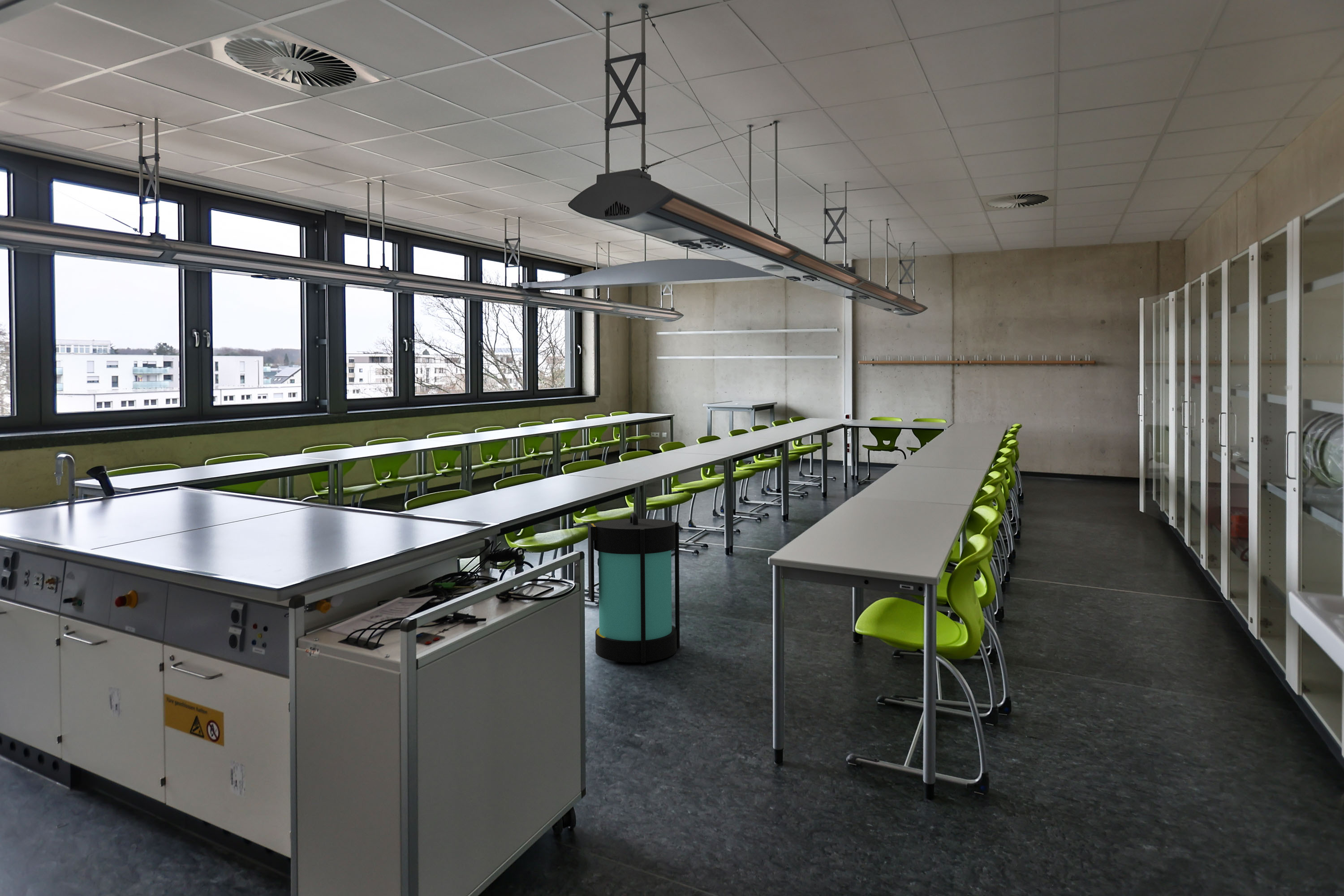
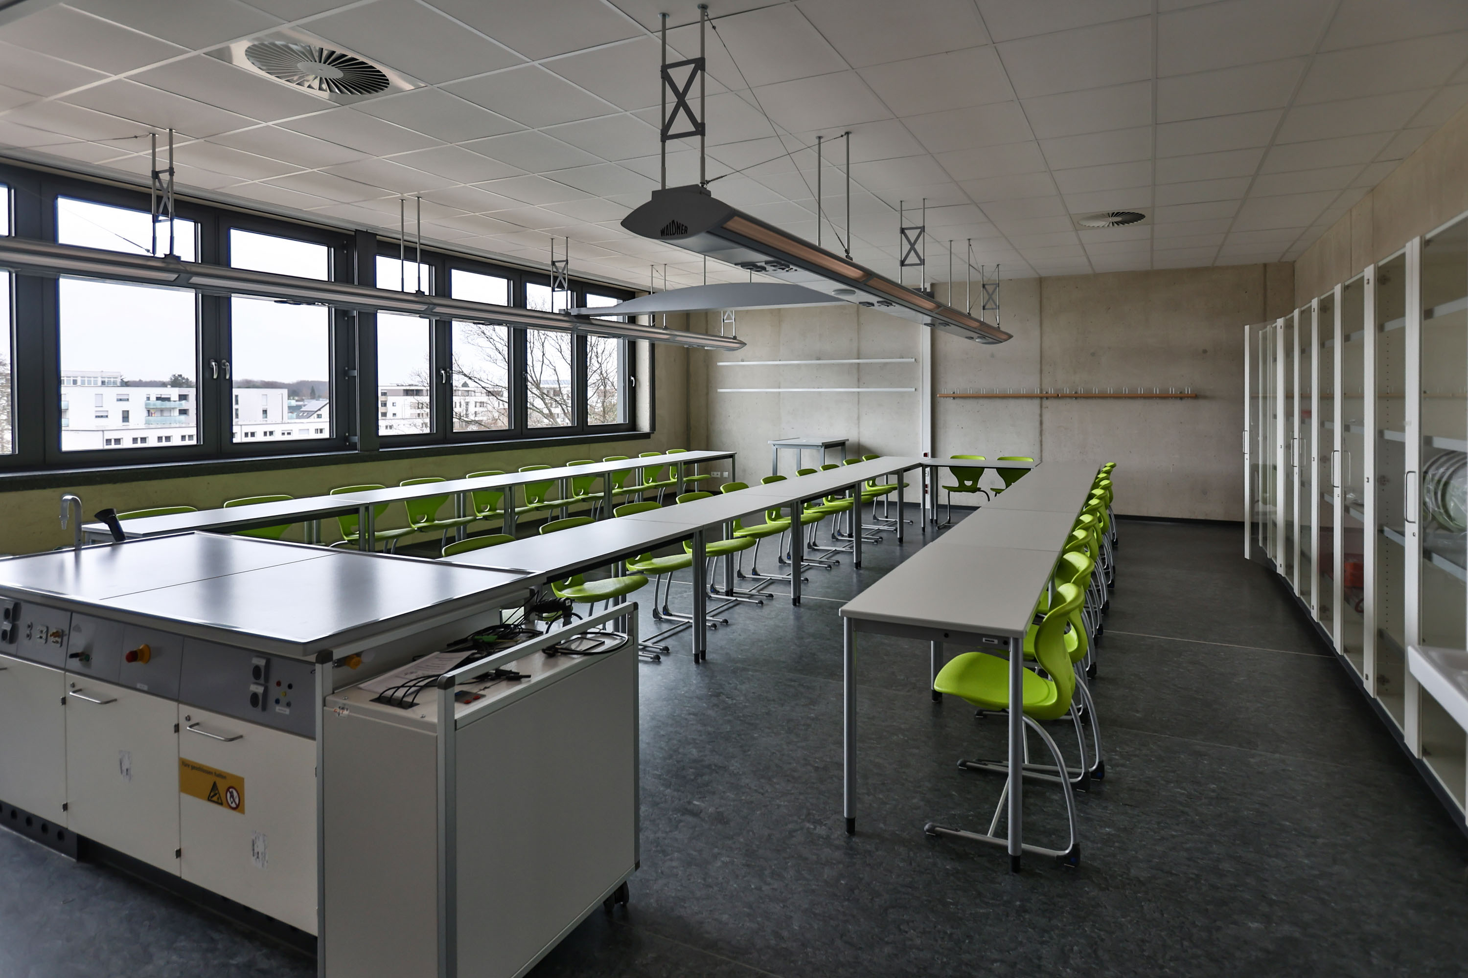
- lantern [587,512,680,664]
